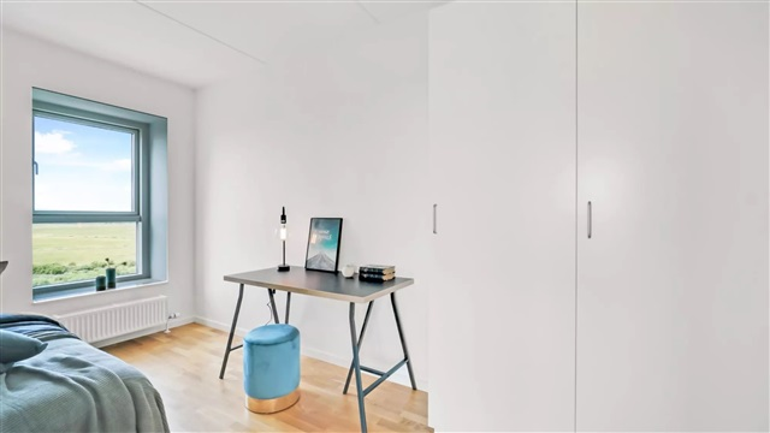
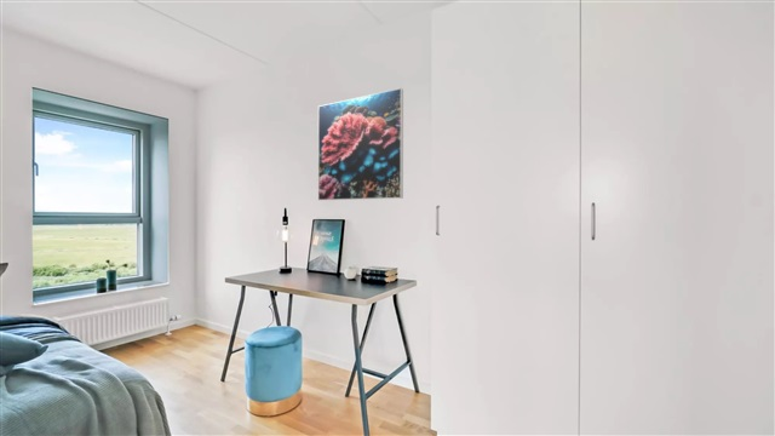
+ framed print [317,87,404,201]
